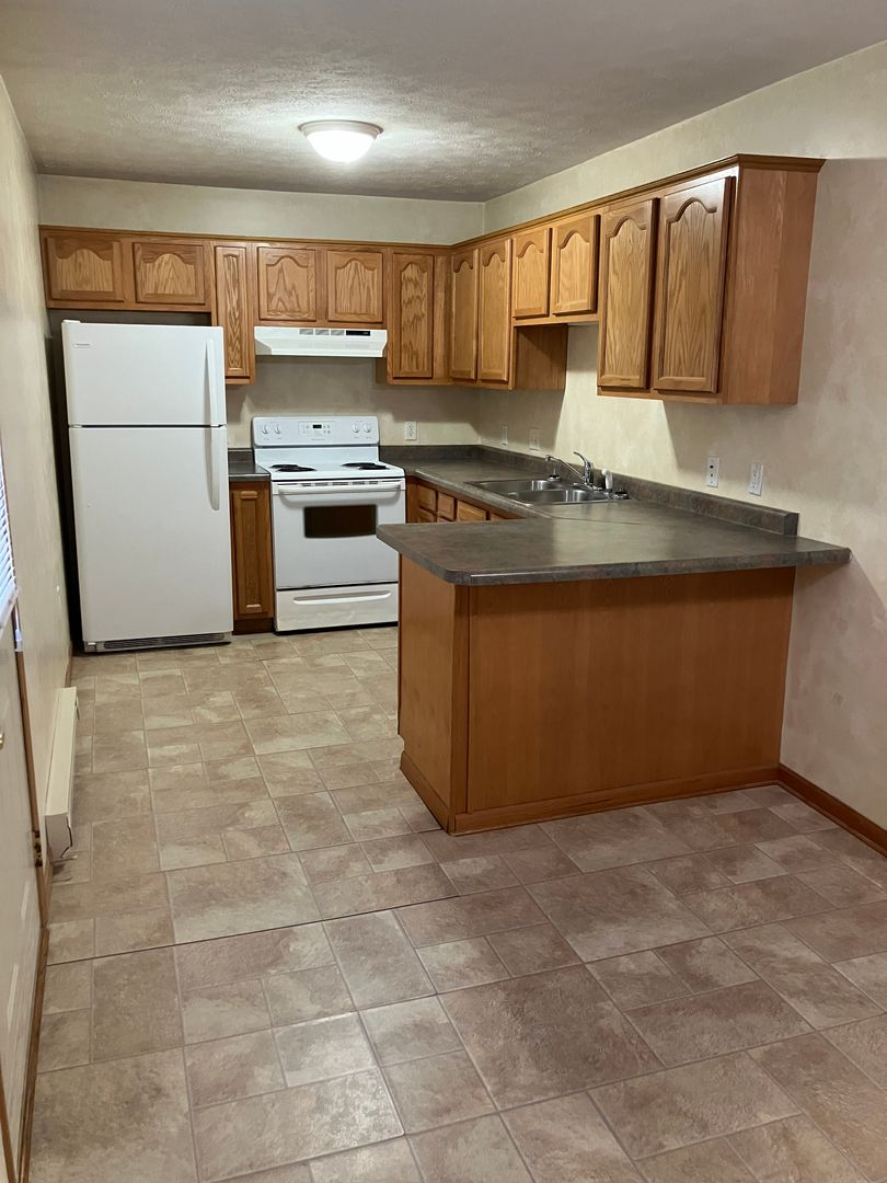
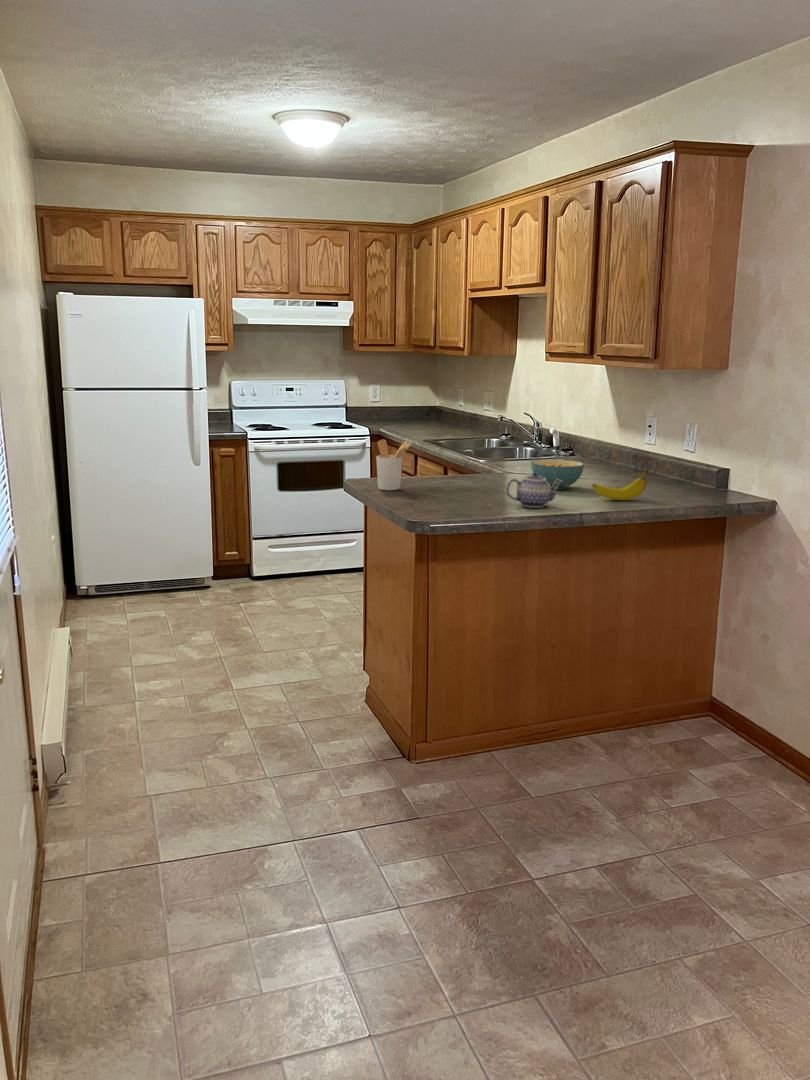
+ fruit [592,468,649,501]
+ cereal bowl [531,459,585,490]
+ teapot [505,472,562,509]
+ utensil holder [375,438,413,491]
